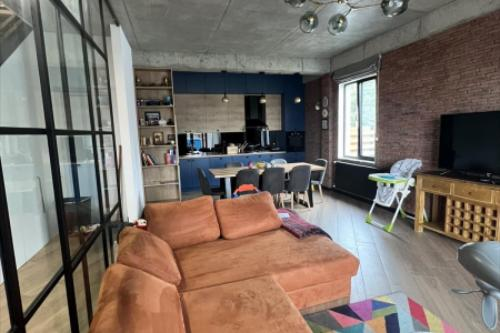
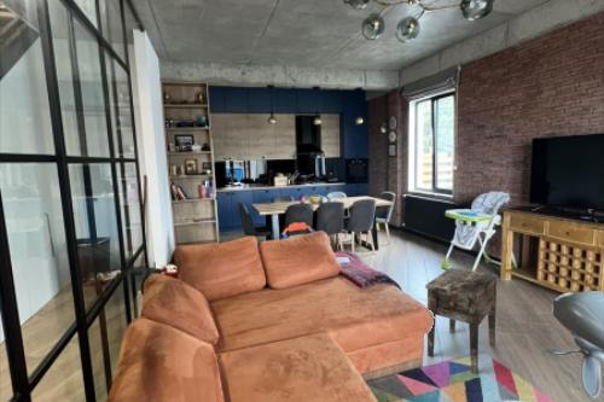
+ side table [424,267,499,374]
